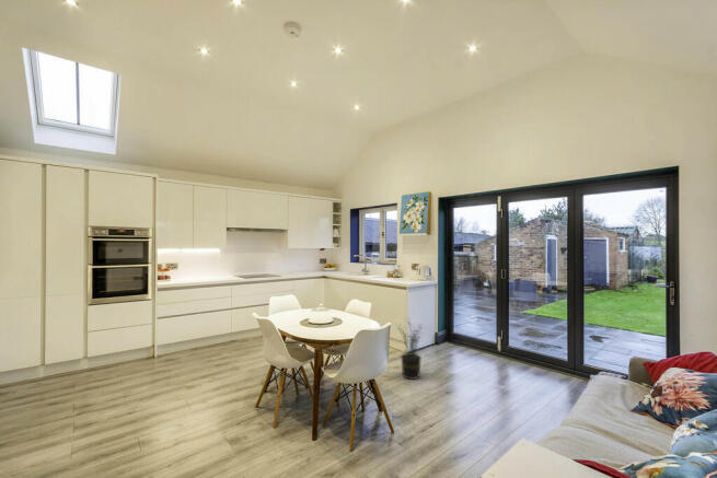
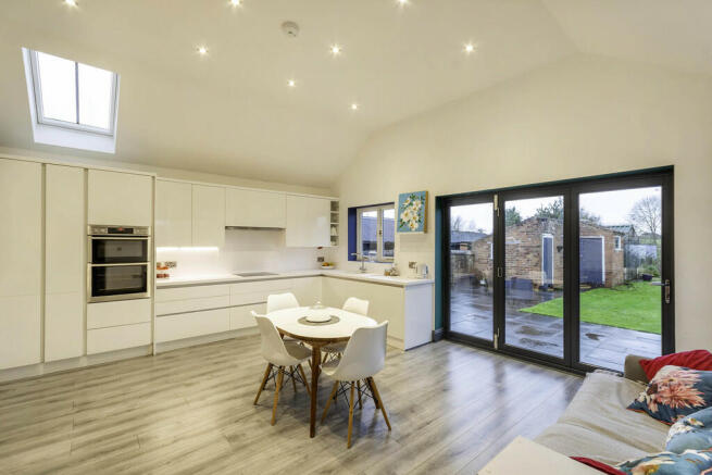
- potted plant [395,318,424,381]
